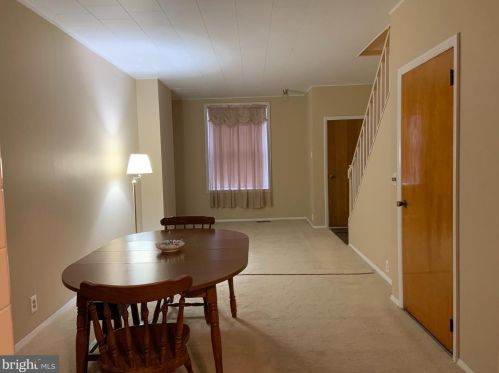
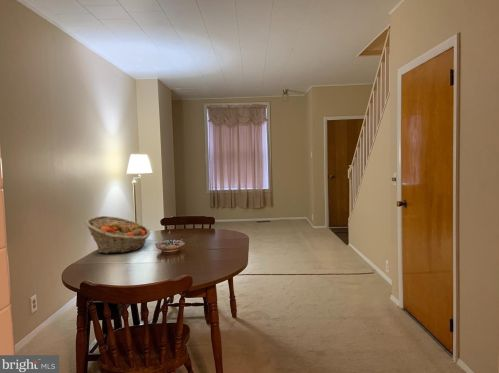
+ fruit basket [84,215,151,255]
